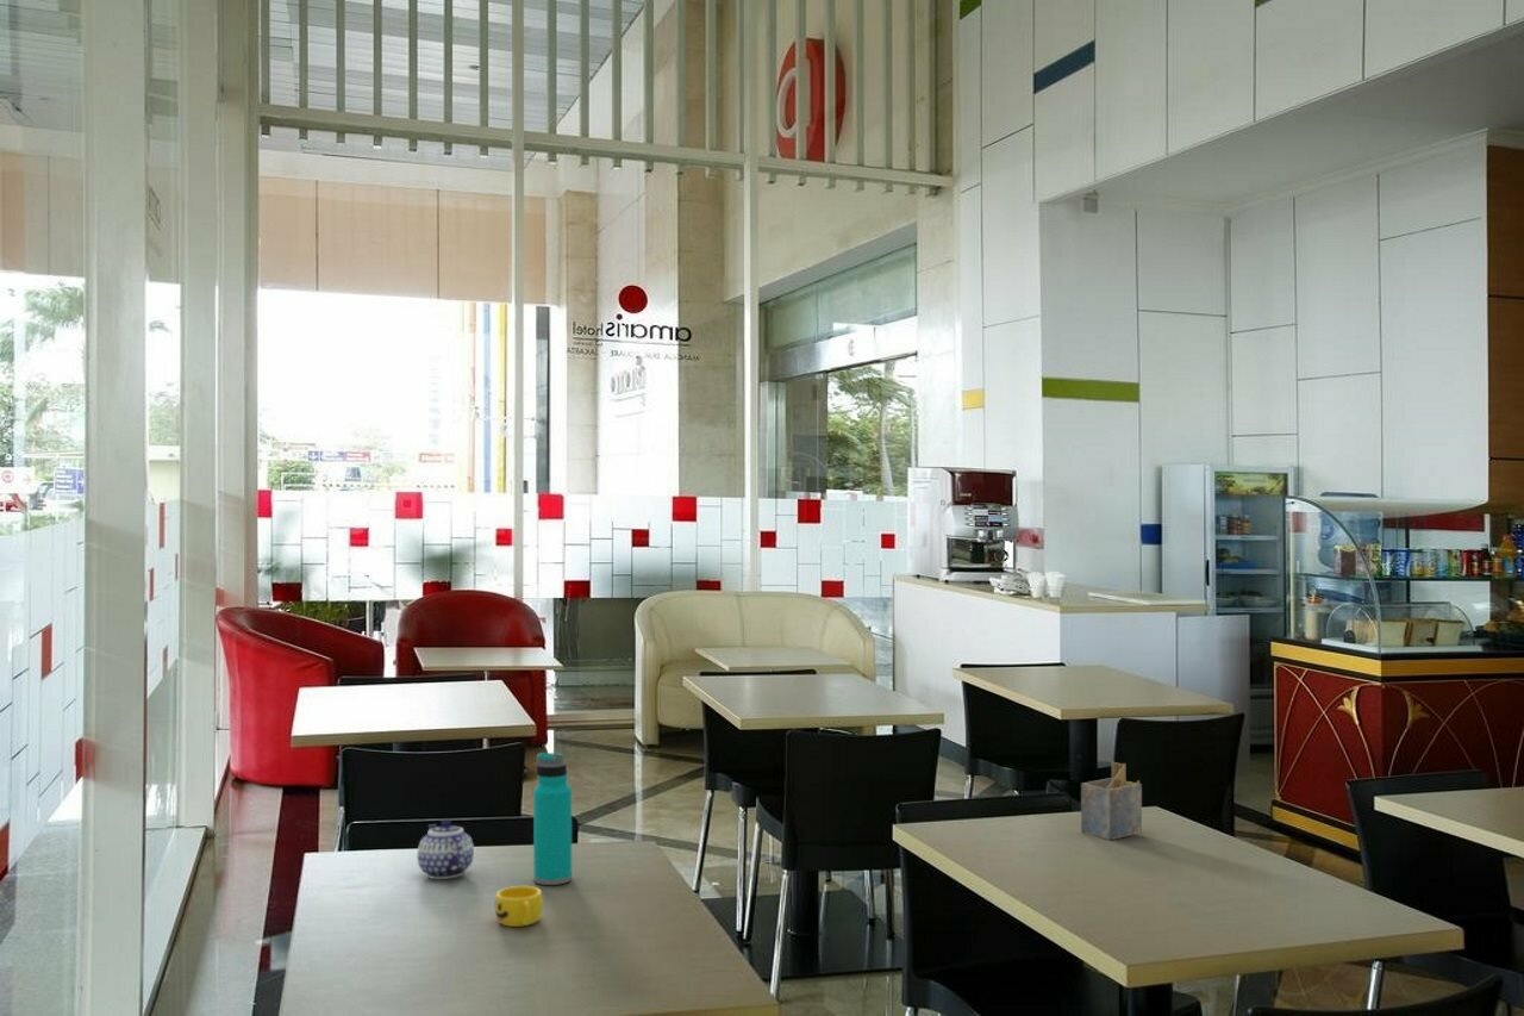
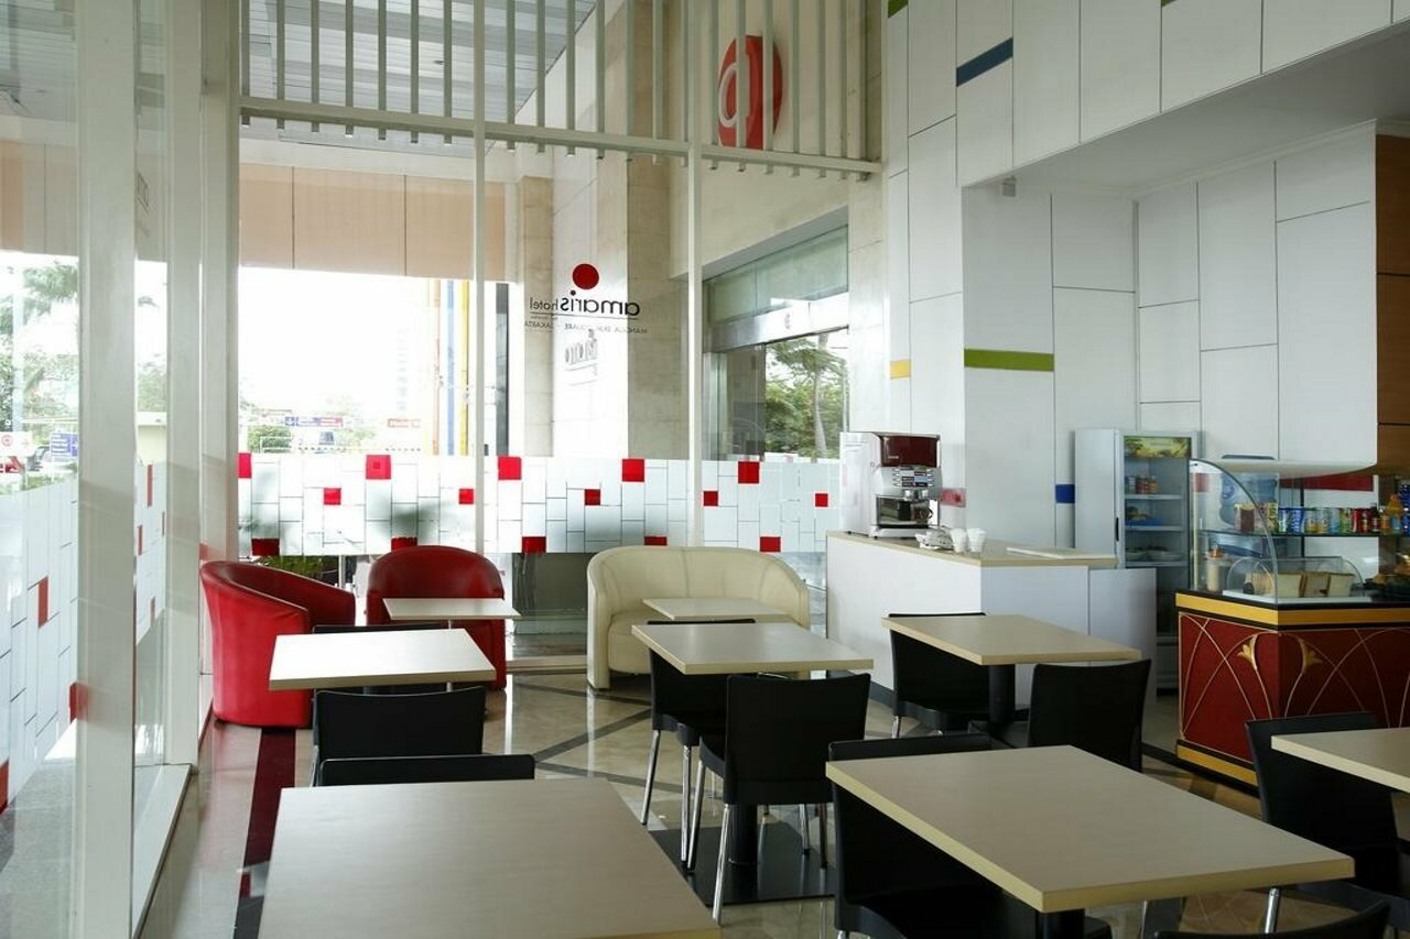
- cup [494,885,544,928]
- napkin holder [1080,760,1143,841]
- water bottle [532,752,573,886]
- teapot [417,818,475,880]
